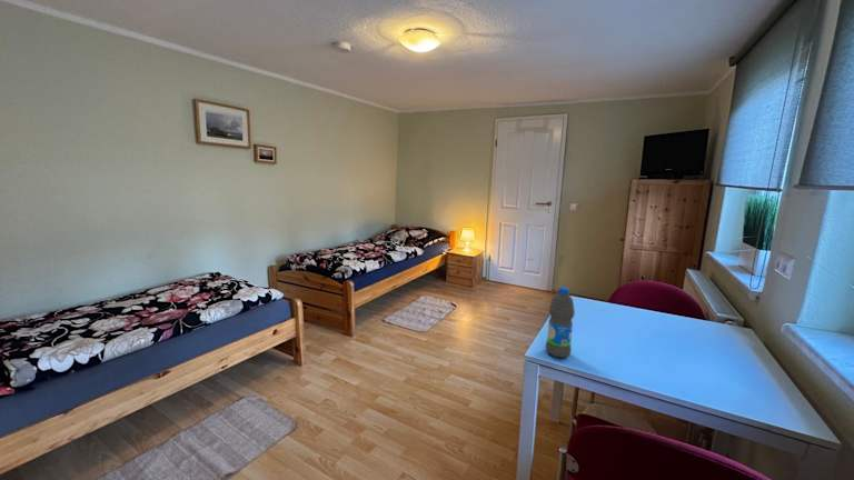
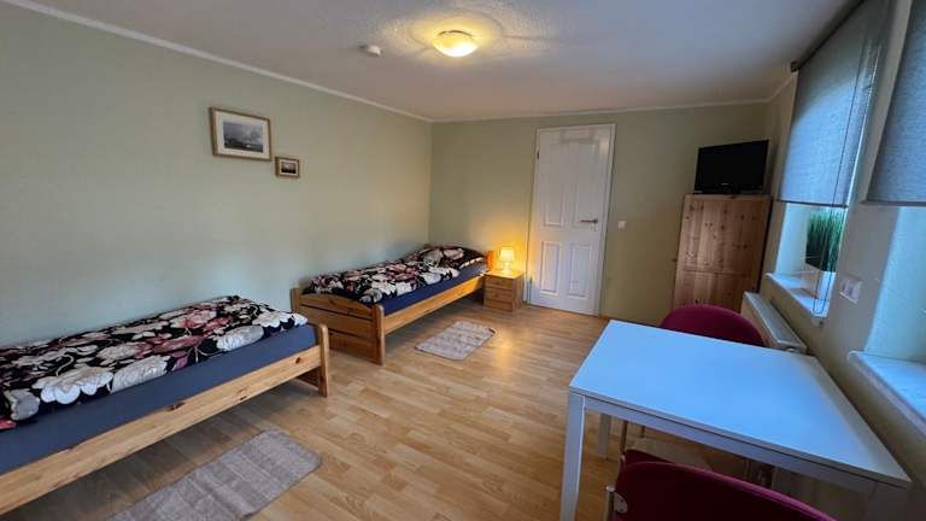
- water bottle [545,286,576,359]
